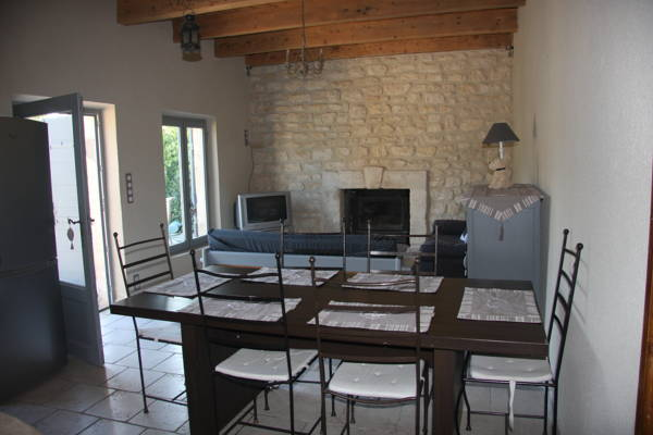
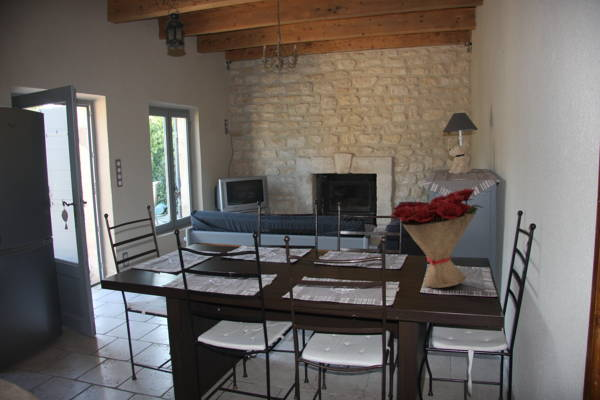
+ flower bouquet [389,188,485,289]
